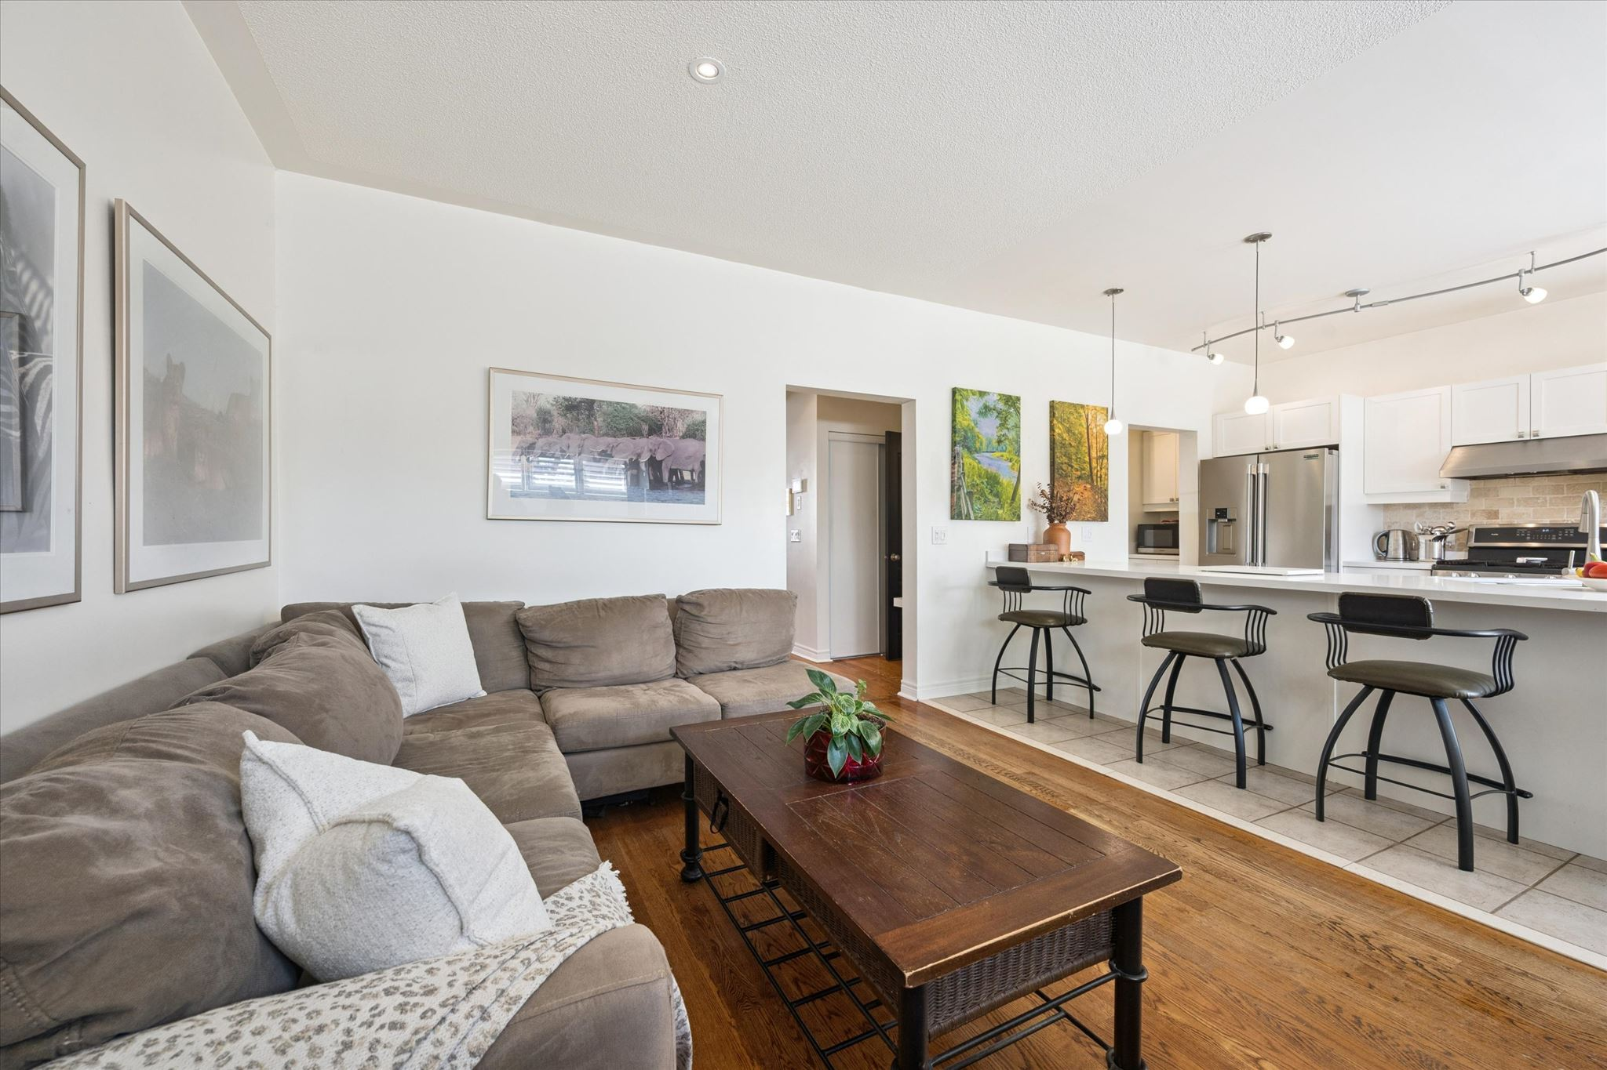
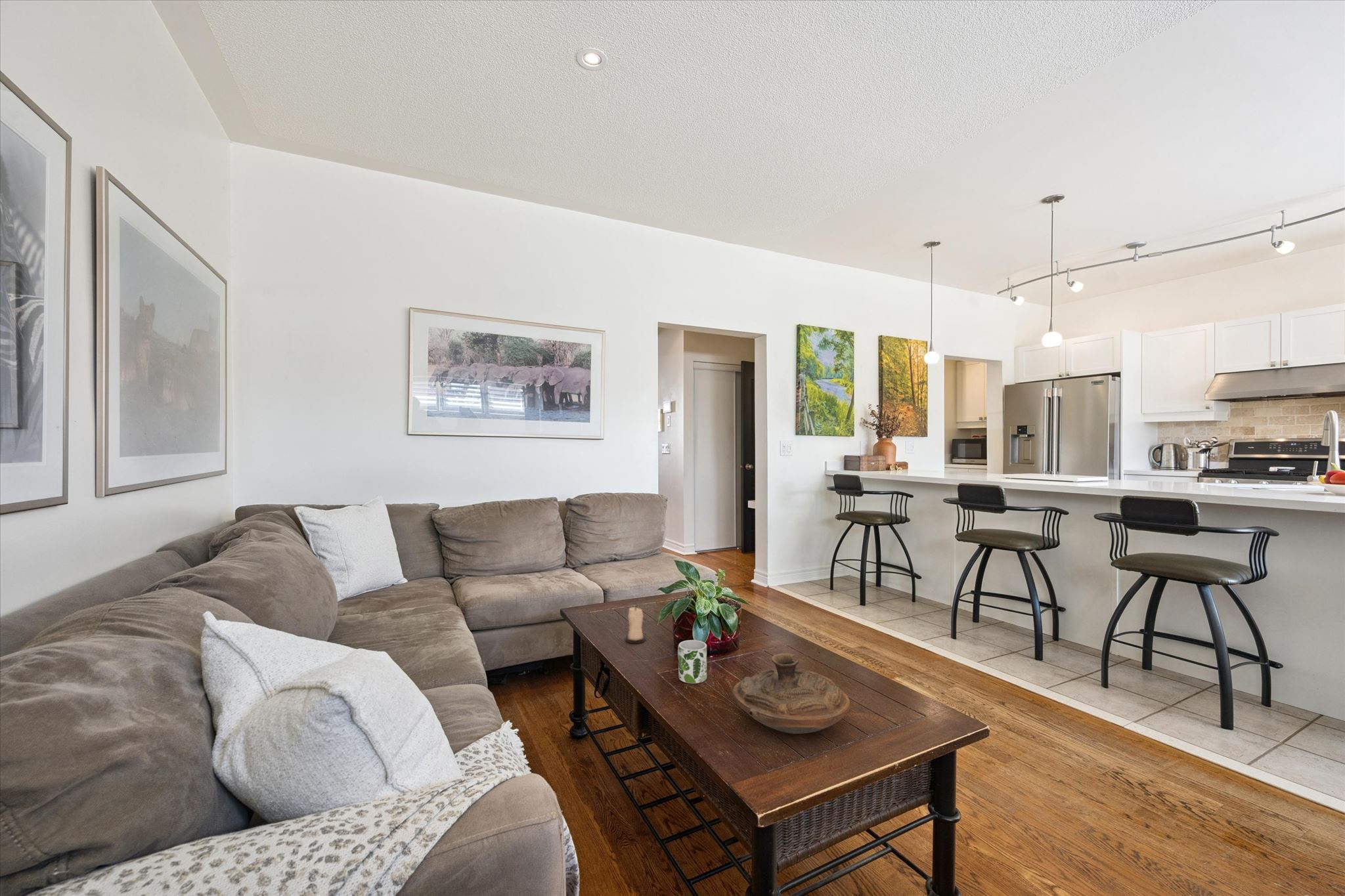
+ candle [625,605,646,645]
+ decorative bowl [732,652,851,735]
+ mug [677,639,707,684]
